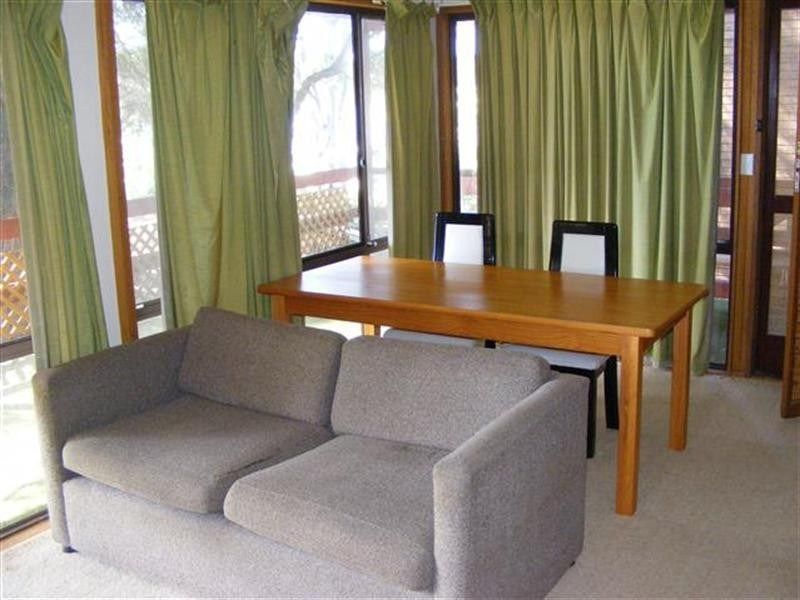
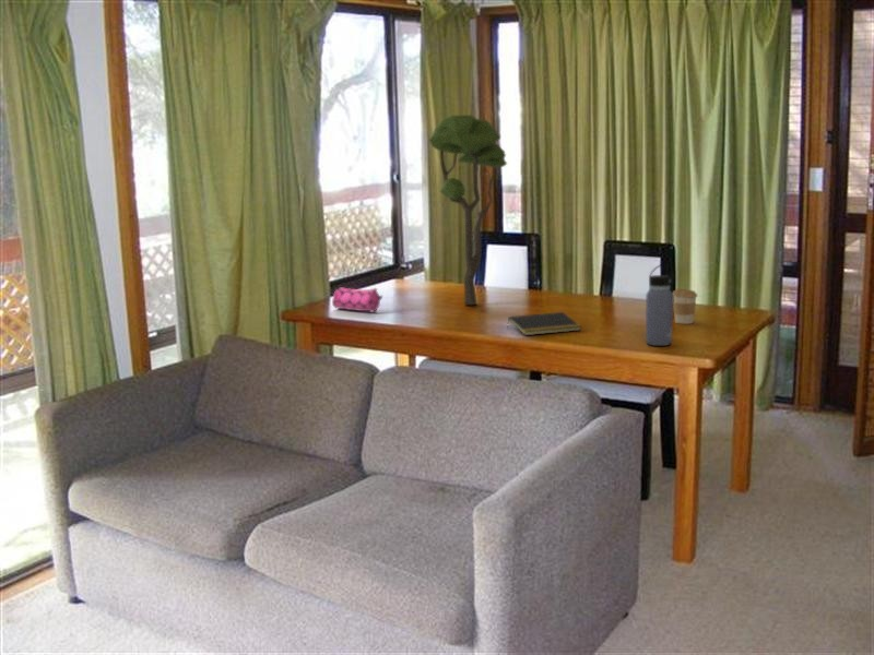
+ water bottle [645,263,675,347]
+ notepad [506,311,582,336]
+ coffee cup [672,288,698,325]
+ pencil case [331,286,383,313]
+ plant [428,114,508,306]
